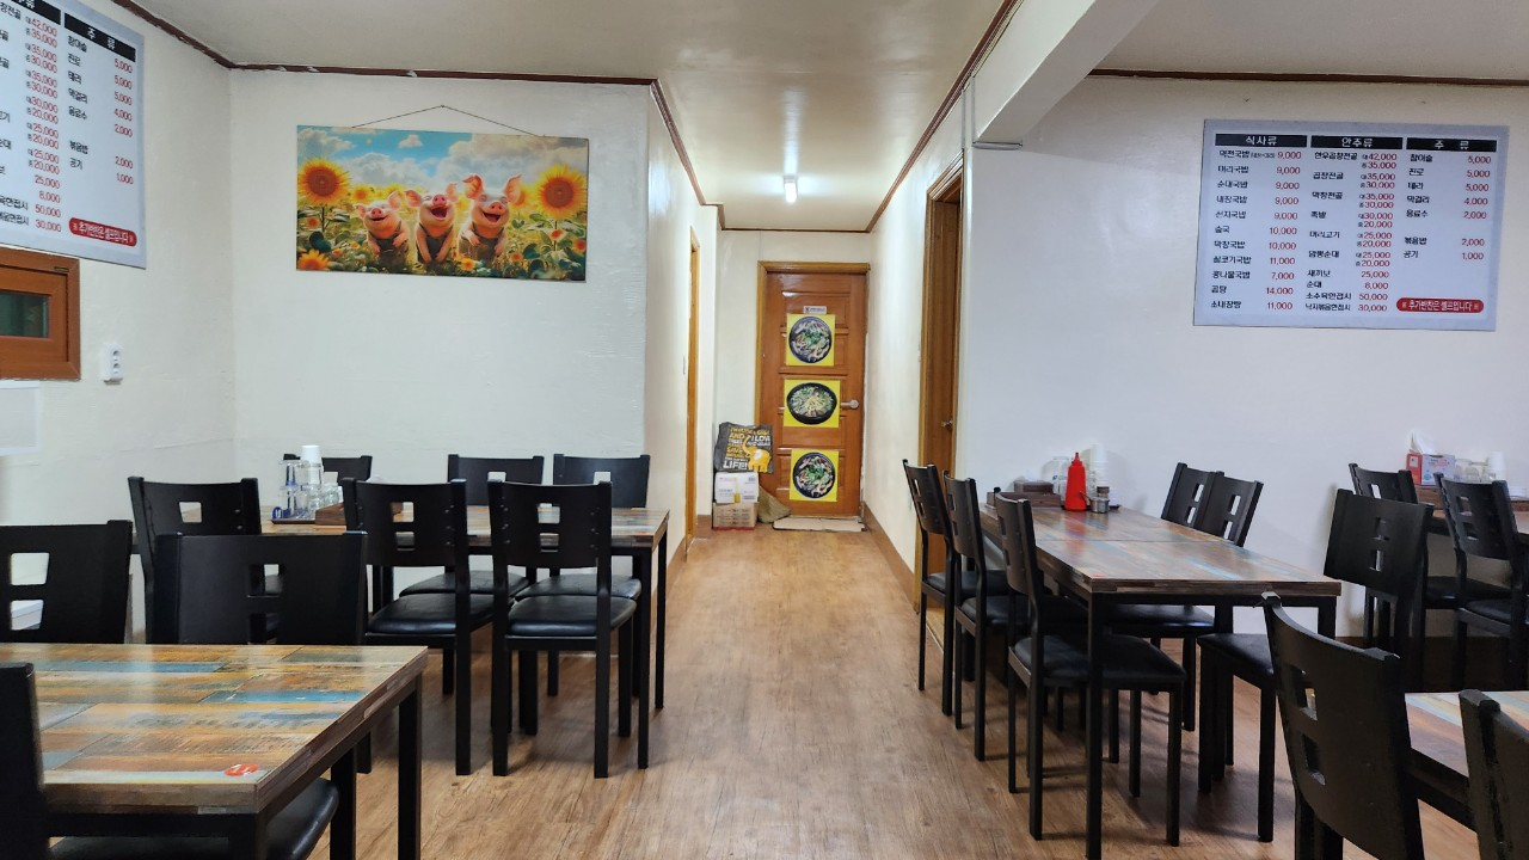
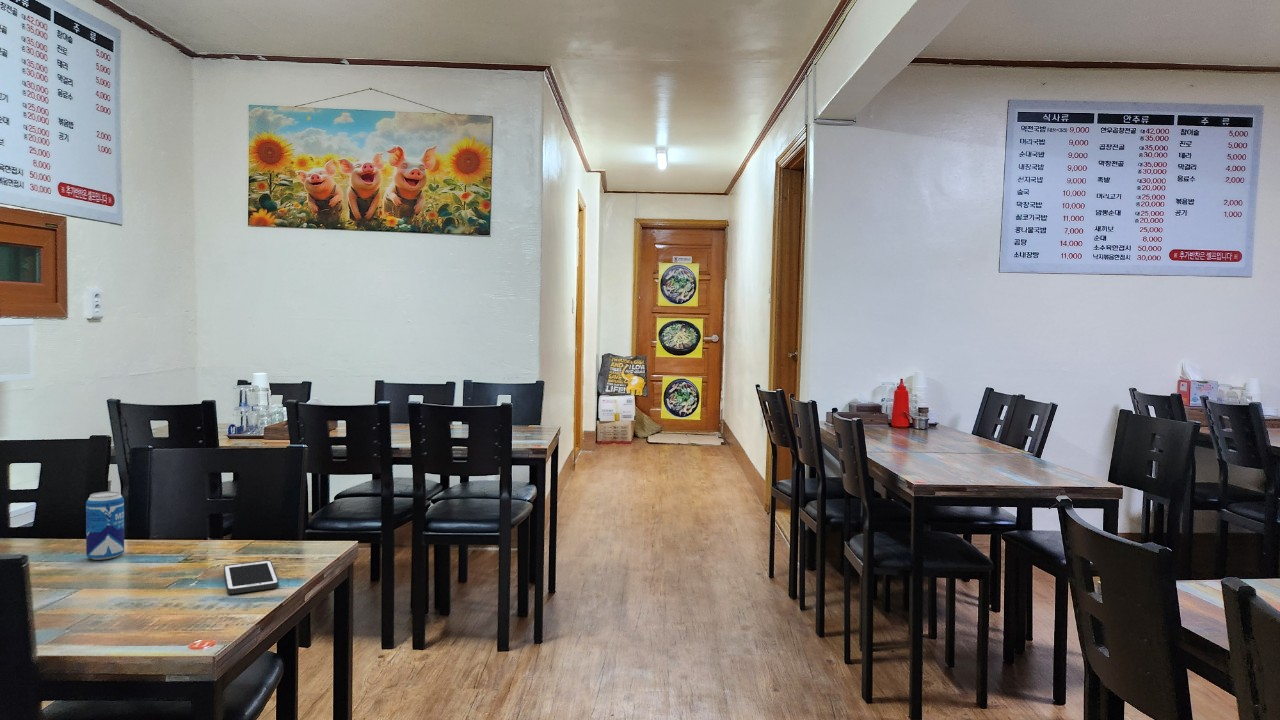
+ beverage can [85,491,125,561]
+ cell phone [223,559,280,595]
